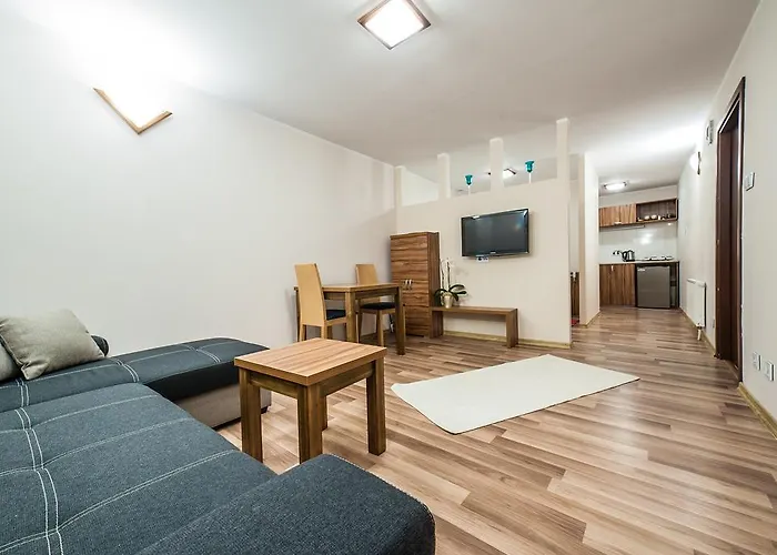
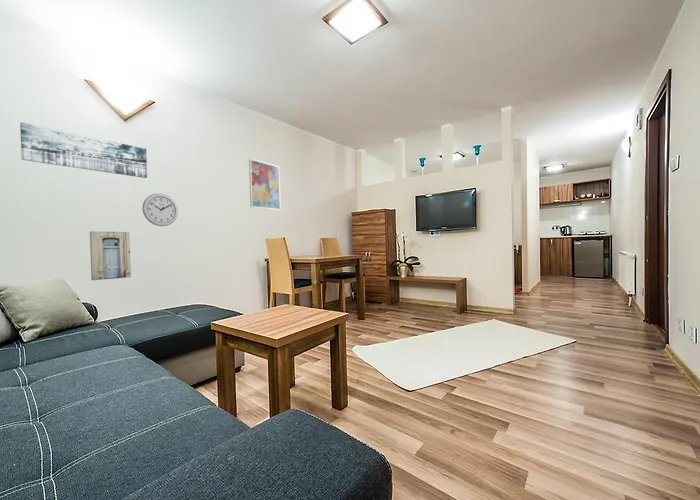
+ wall art [248,158,282,211]
+ wall art [89,230,132,281]
+ wall clock [141,193,179,227]
+ wall art [19,121,148,179]
